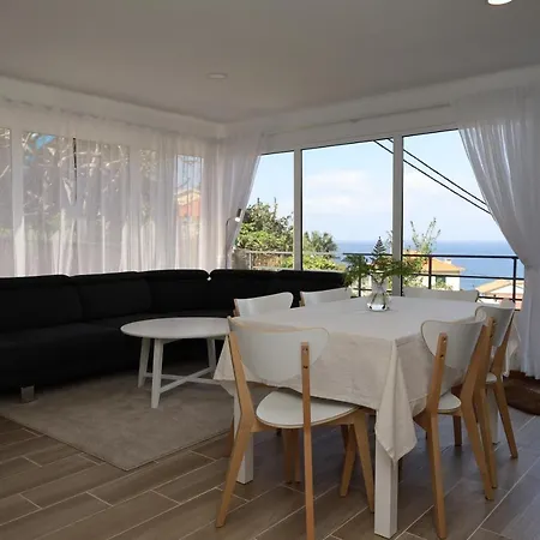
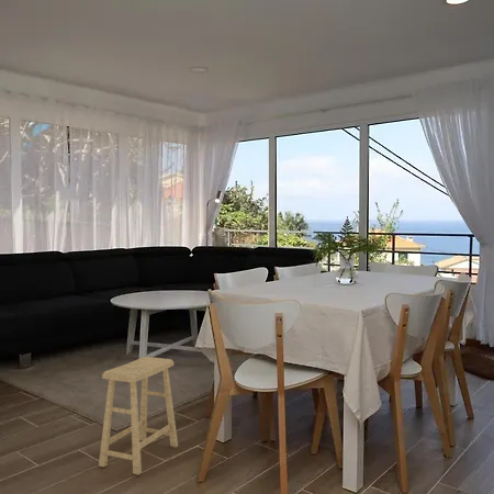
+ footstool [98,356,179,475]
